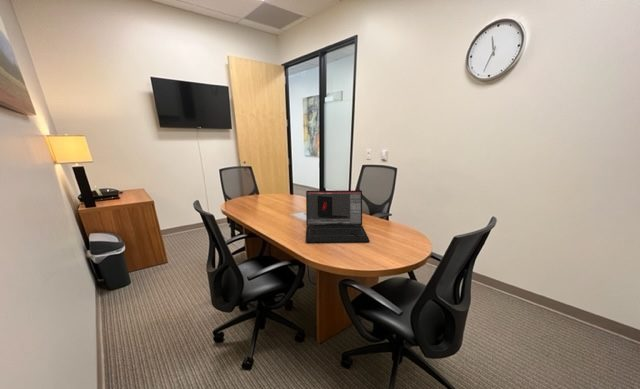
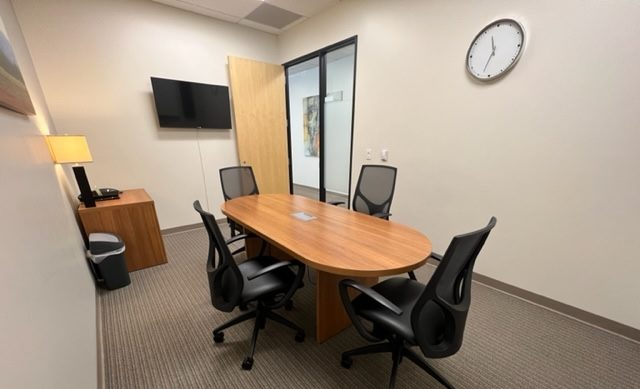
- laptop [305,189,371,244]
